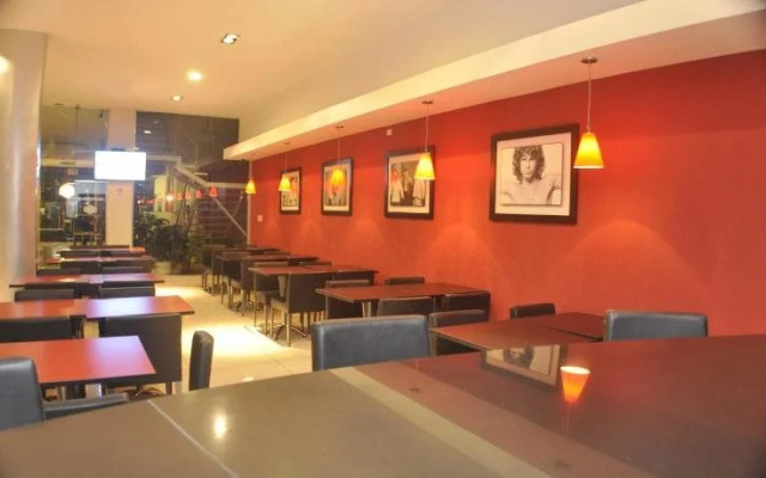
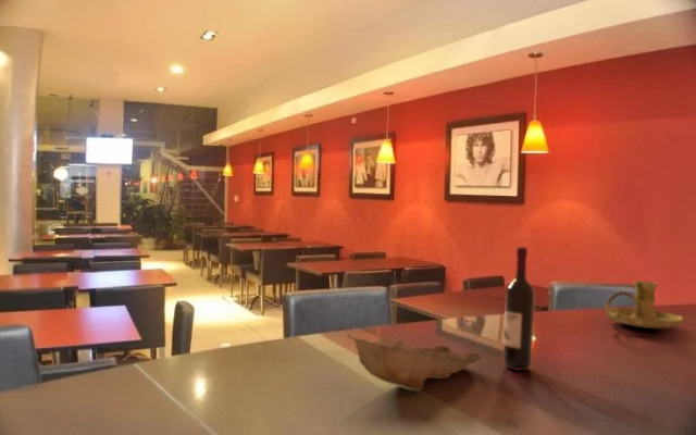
+ wine bottle [502,246,535,372]
+ candle holder [605,279,684,330]
+ decorative bowl [347,331,482,391]
